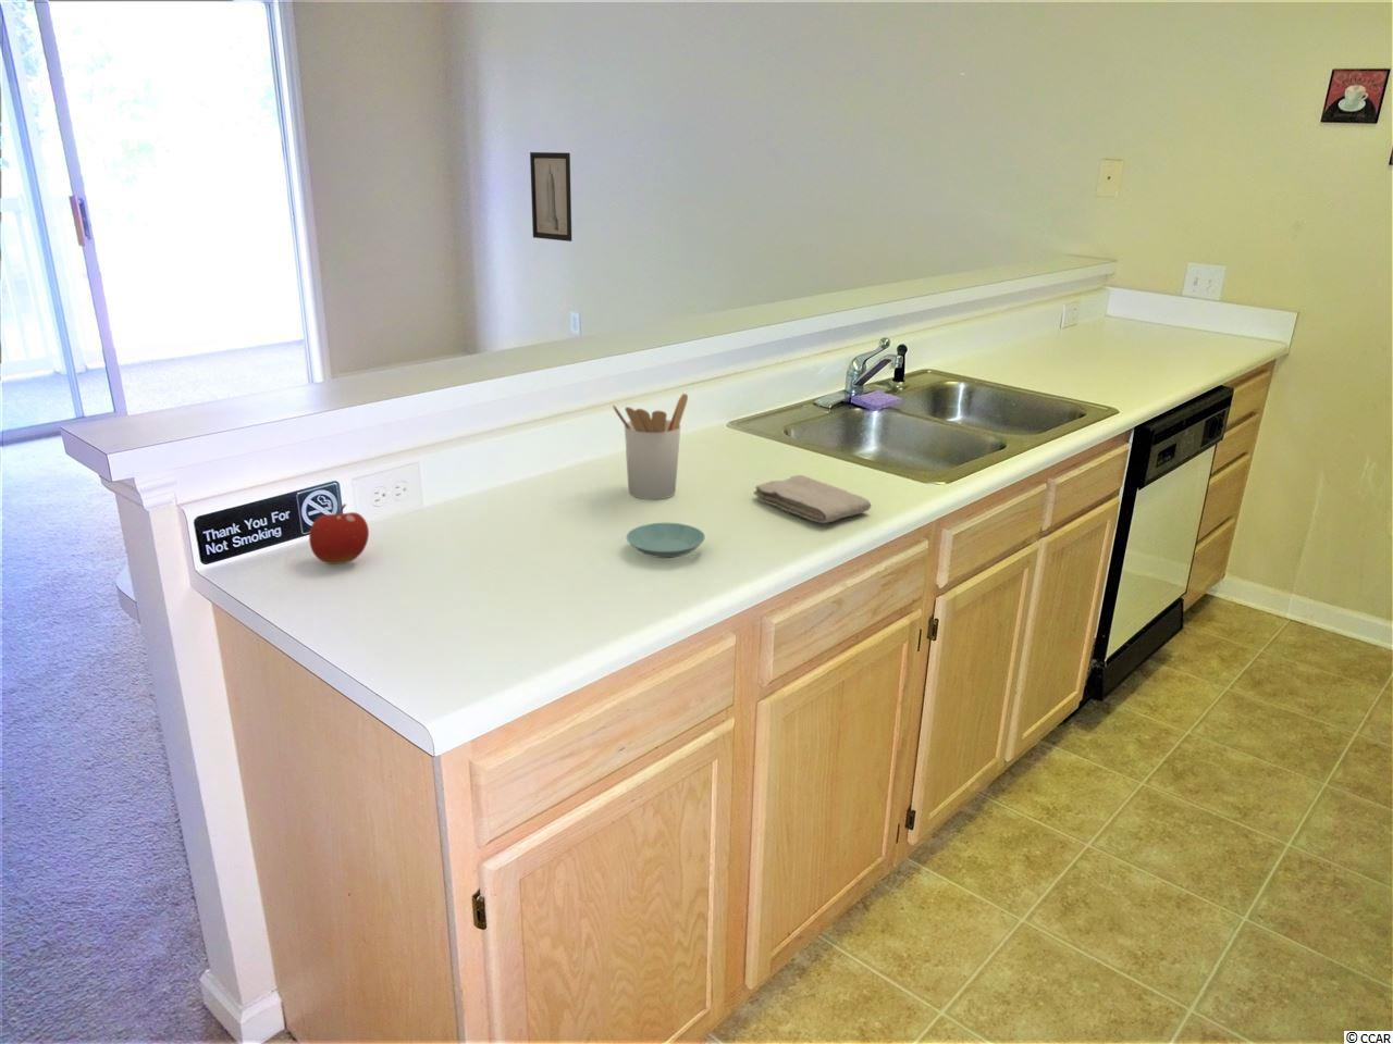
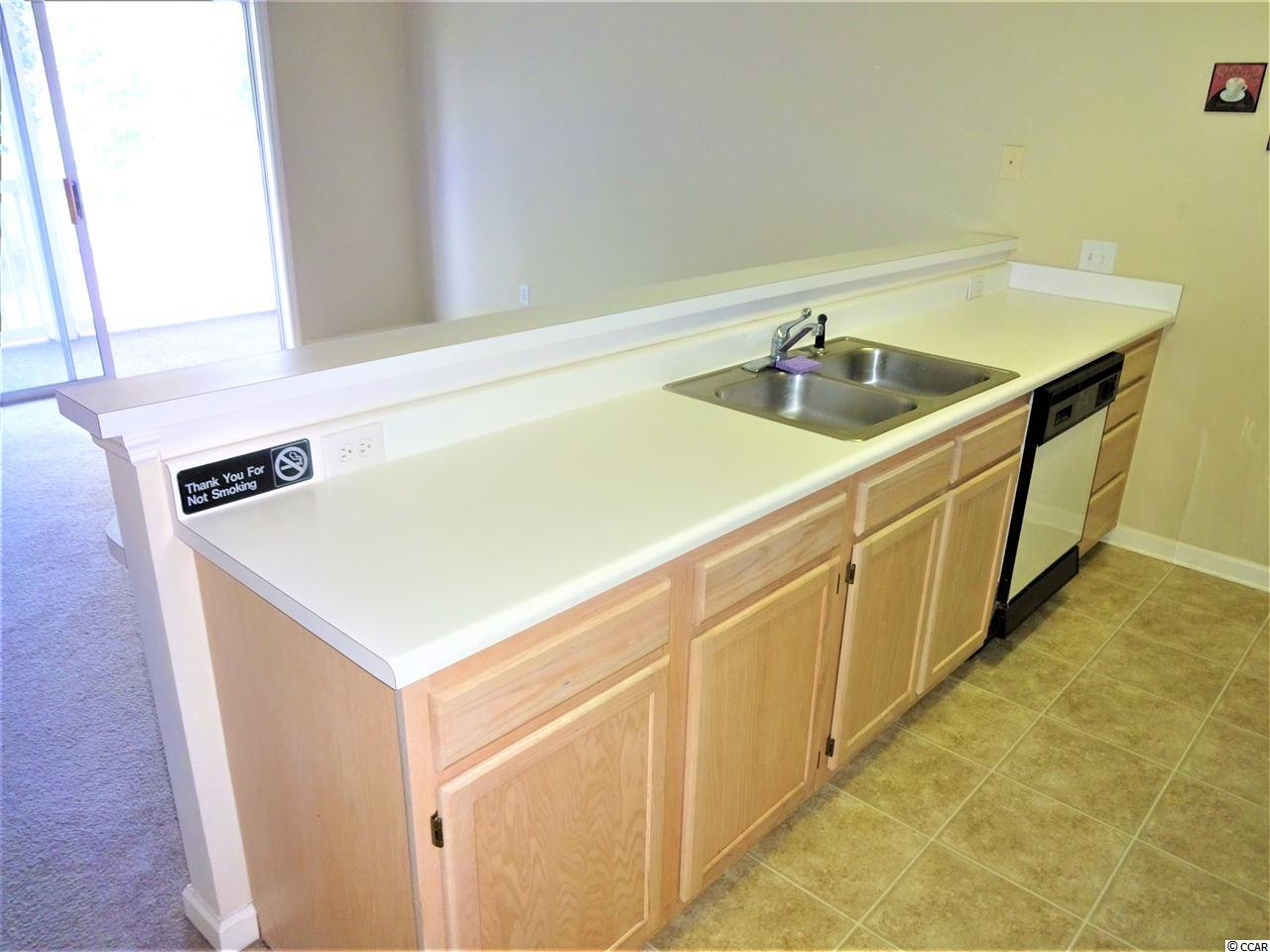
- fruit [308,502,370,566]
- utensil holder [612,393,689,500]
- washcloth [754,474,872,524]
- wall art [529,151,573,242]
- saucer [626,522,706,559]
